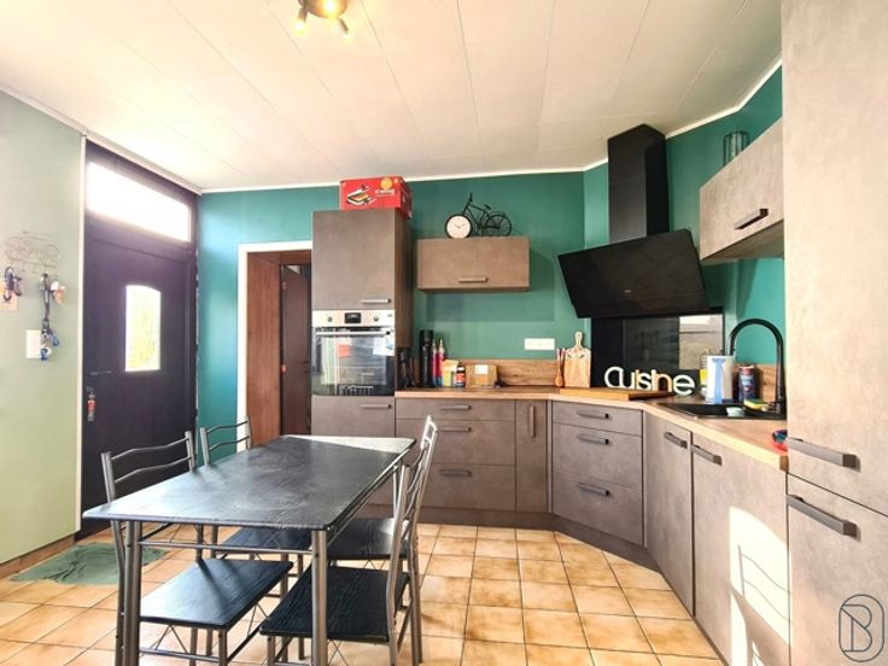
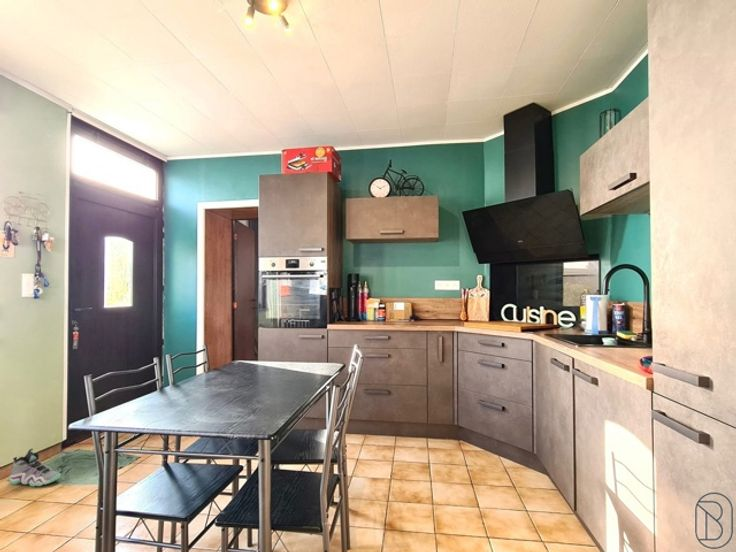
+ sneaker [9,447,62,488]
